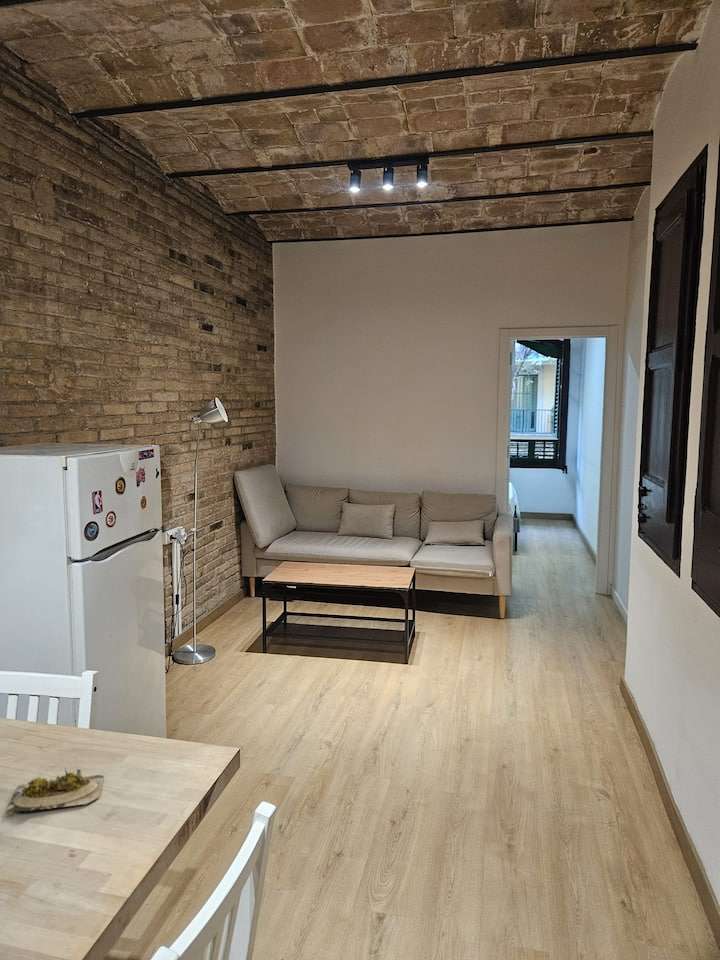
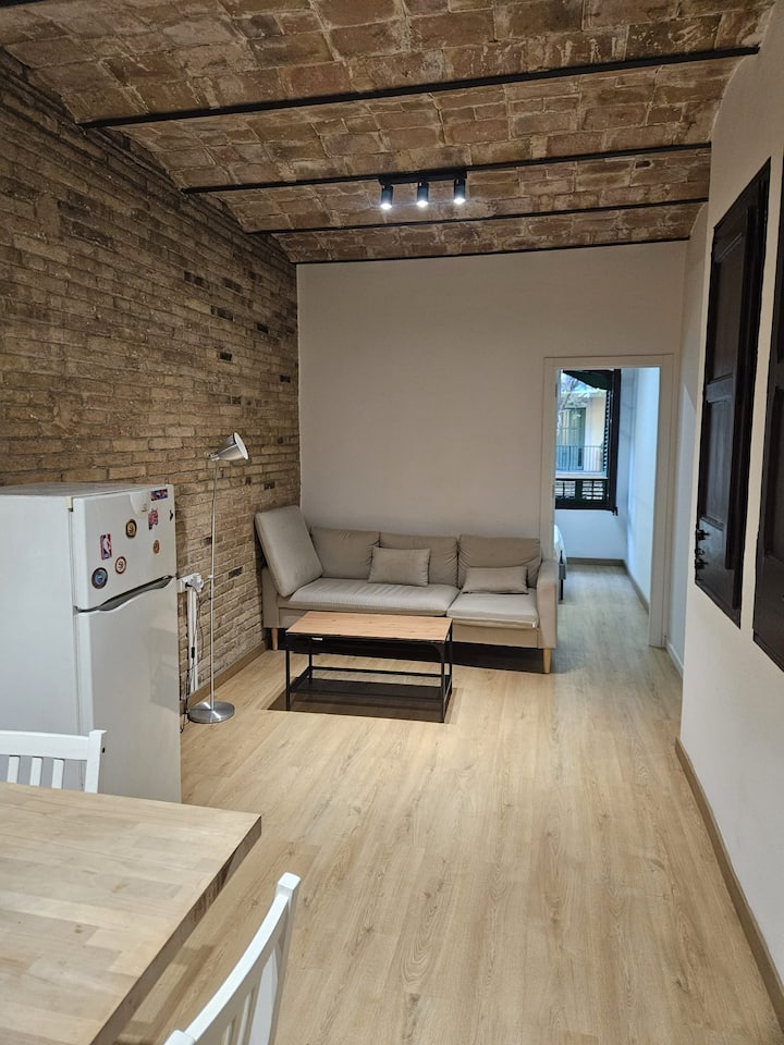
- succulent plant [4,768,105,816]
